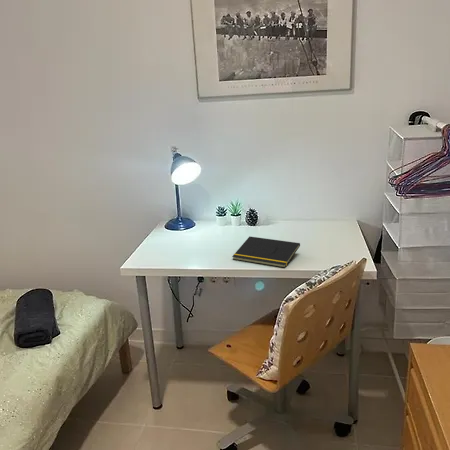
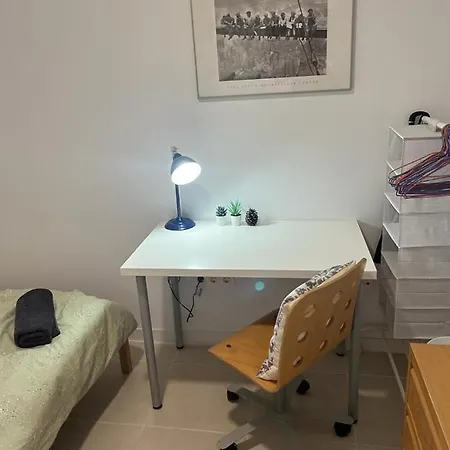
- notepad [231,235,301,269]
